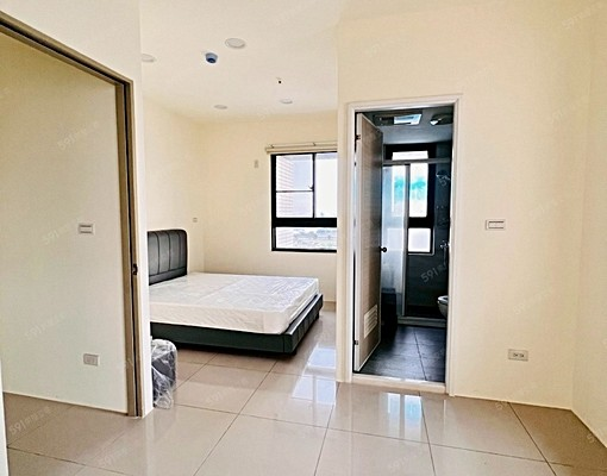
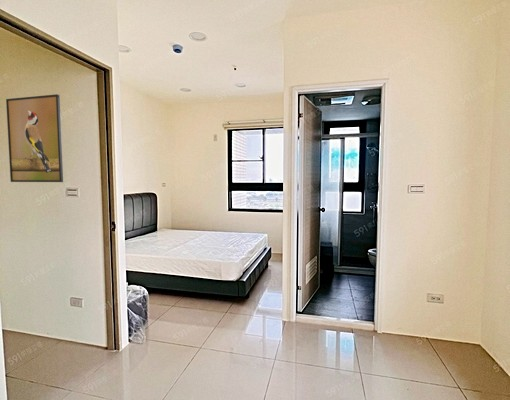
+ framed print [5,93,64,183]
